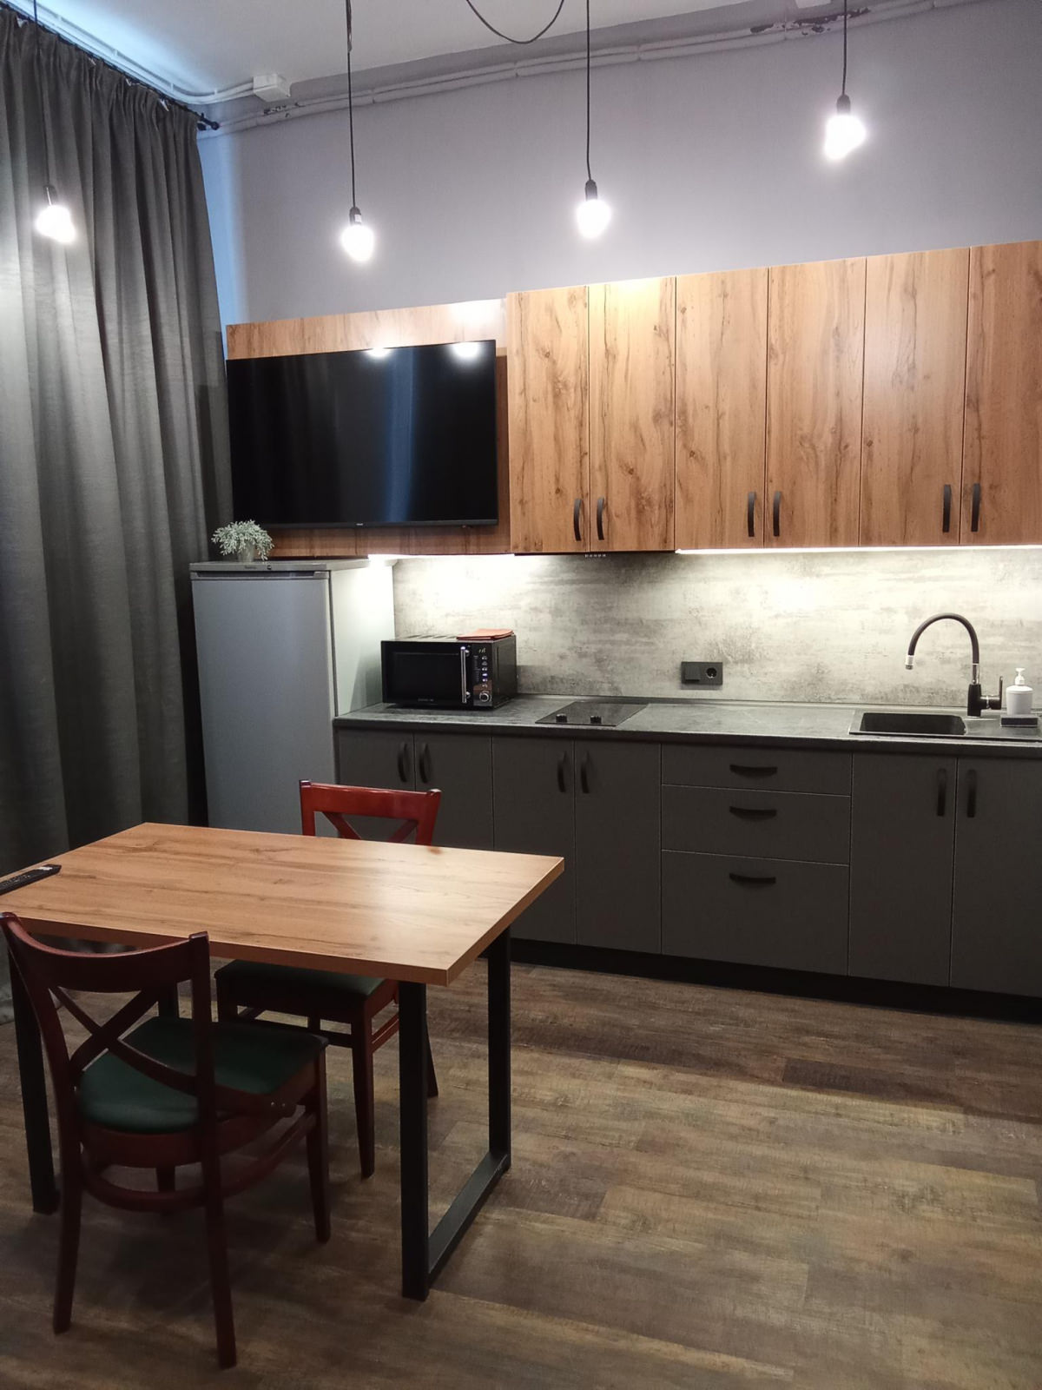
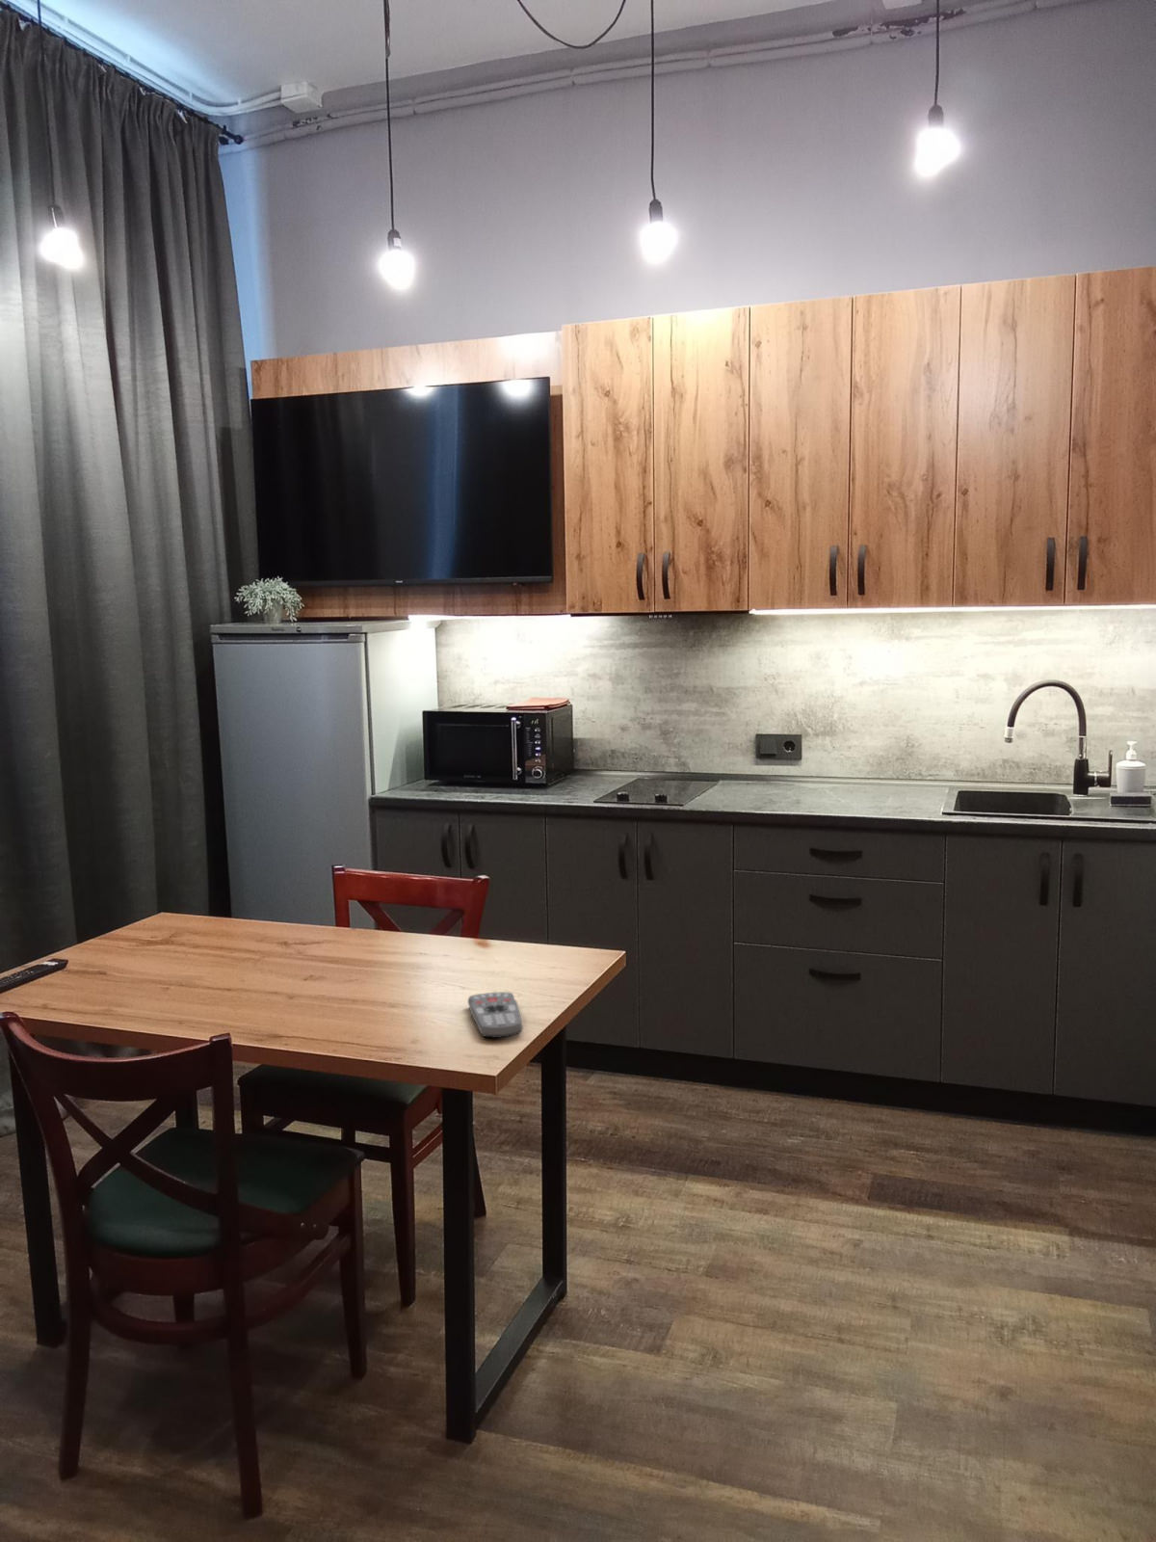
+ remote control [467,991,525,1039]
